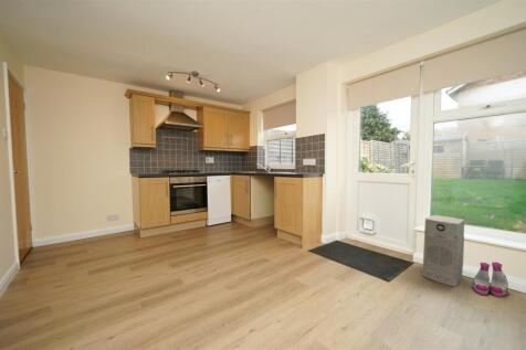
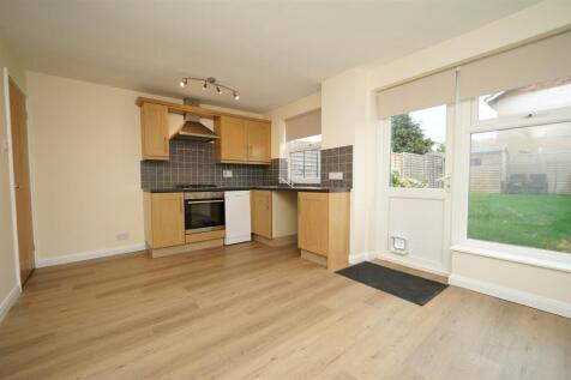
- air purifier [421,214,465,288]
- boots [471,261,509,298]
